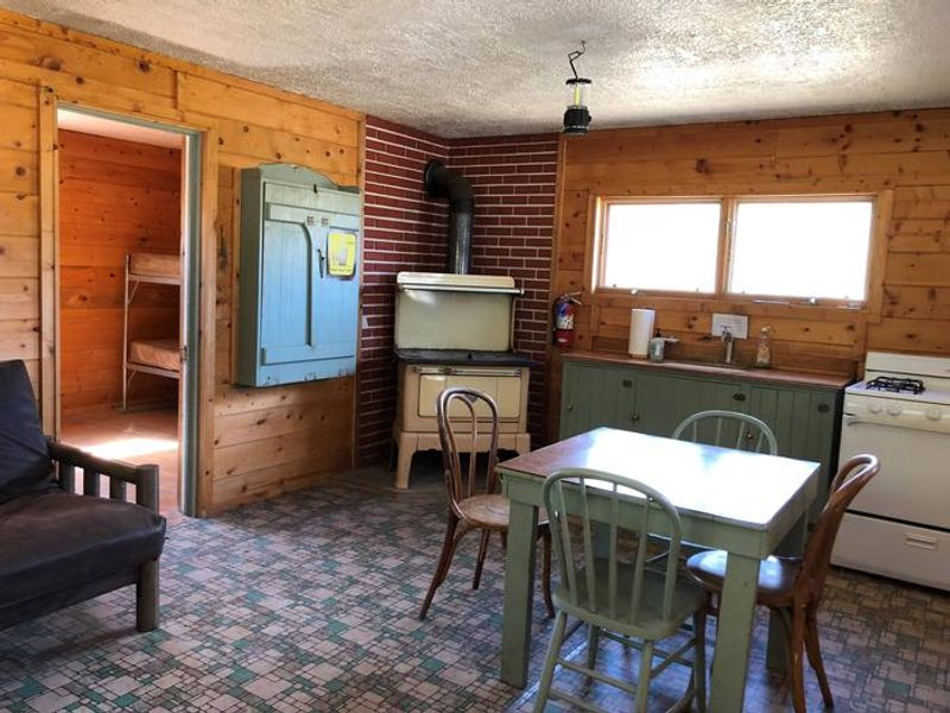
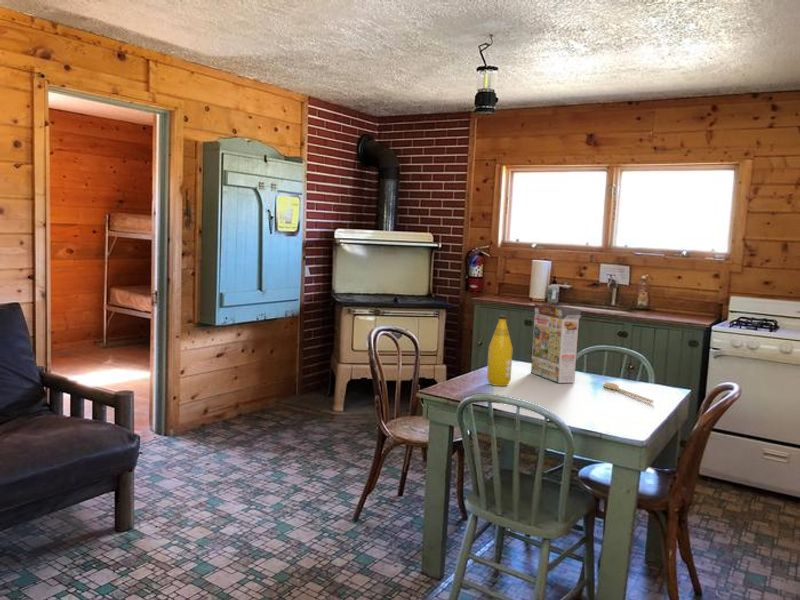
+ spoon [602,381,655,404]
+ cereal box [530,302,582,384]
+ bottle [486,315,514,387]
